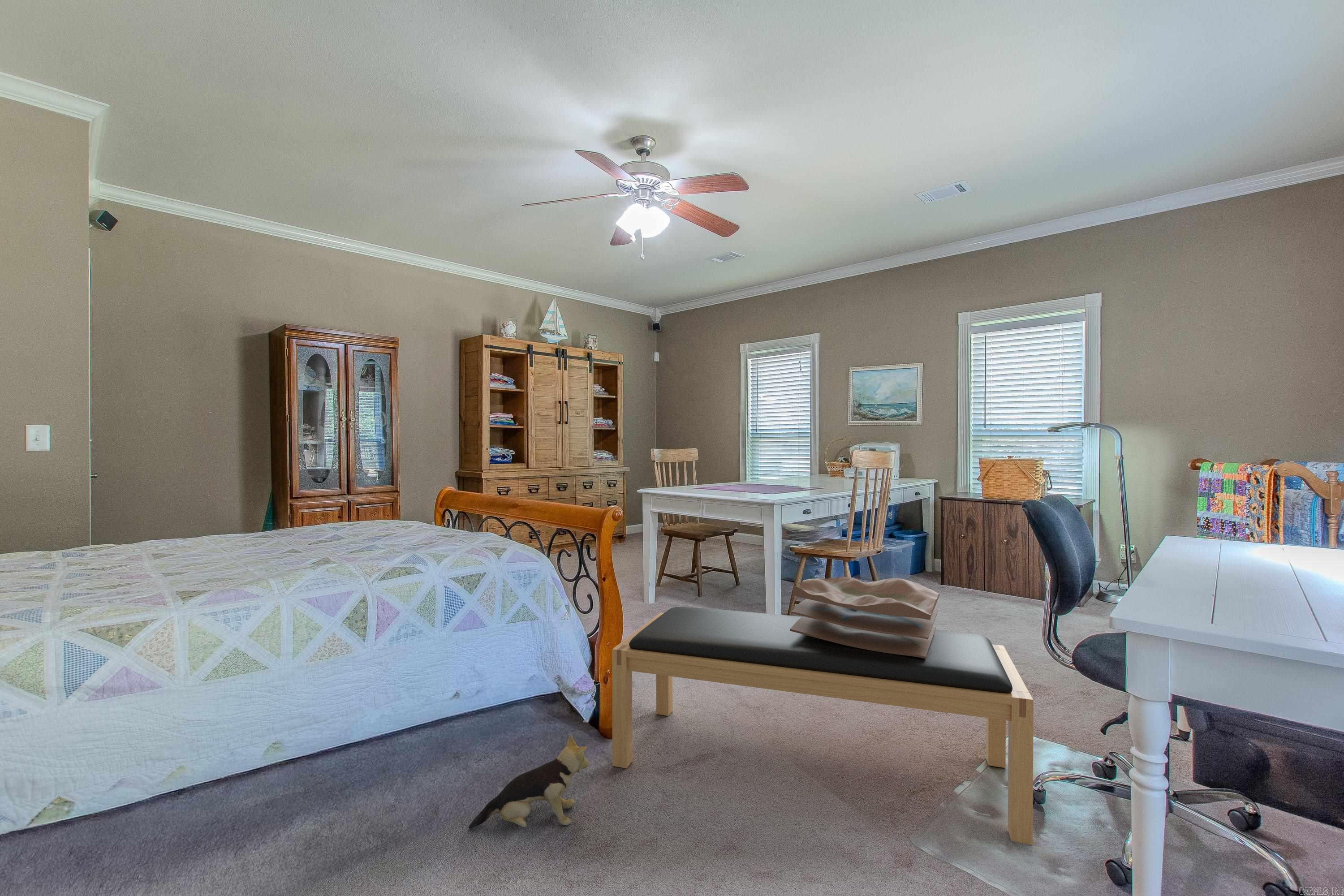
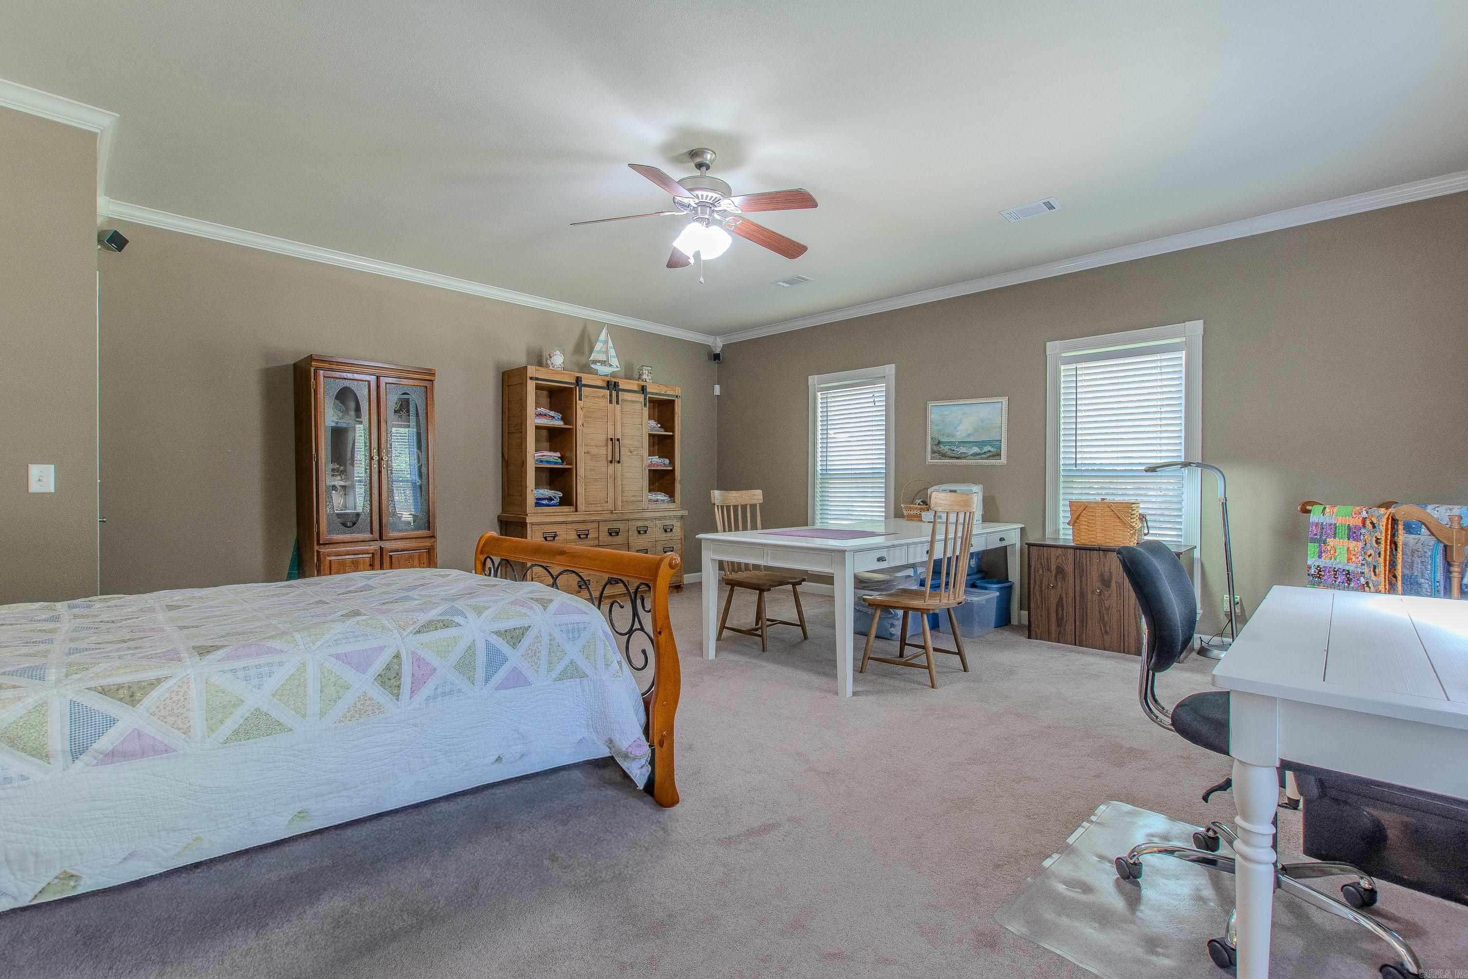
- plush toy [468,733,590,829]
- fabric swatch [790,577,940,659]
- bench [612,606,1034,845]
